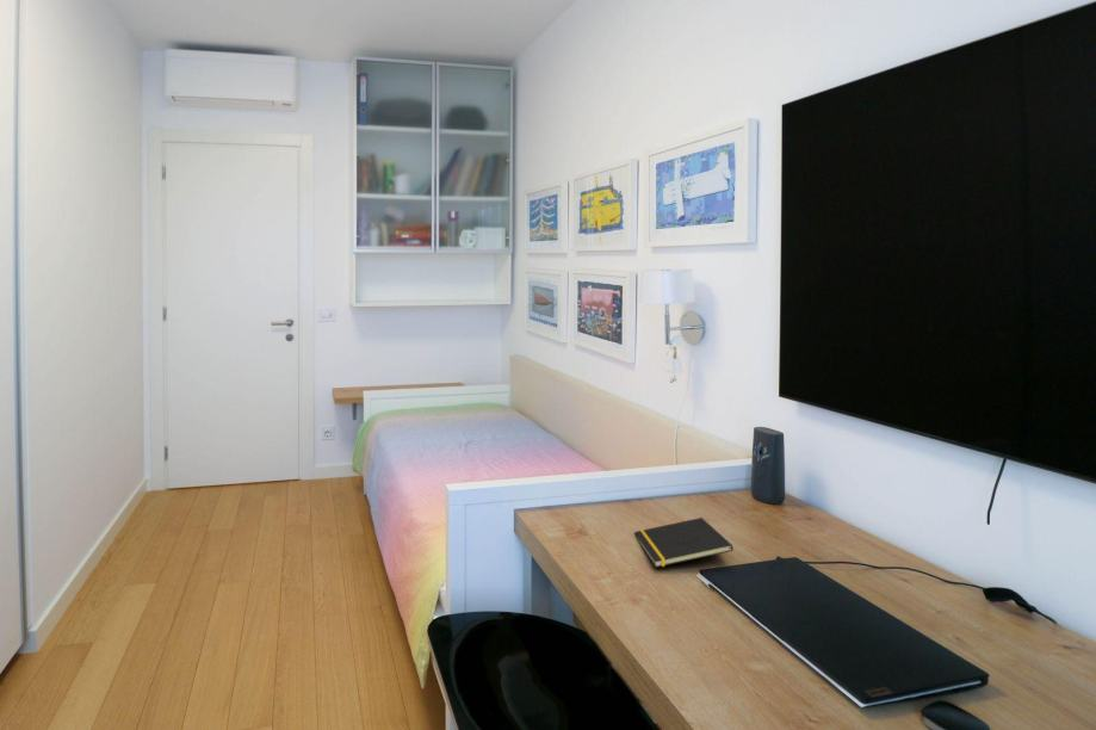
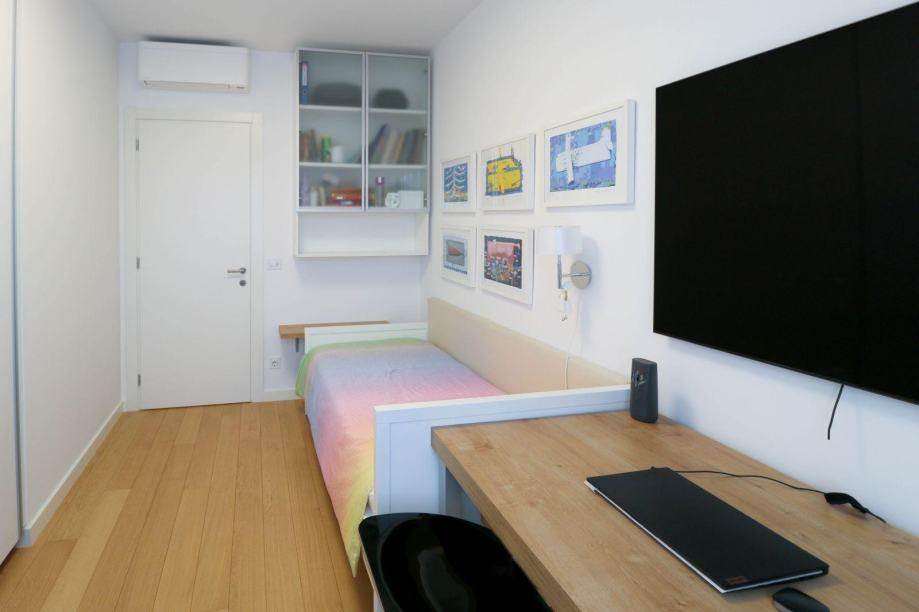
- notepad [633,516,735,569]
